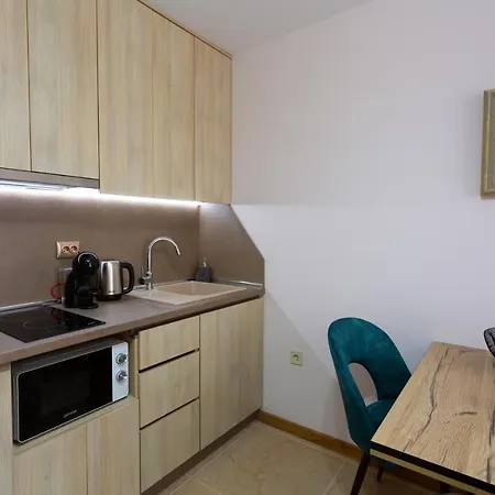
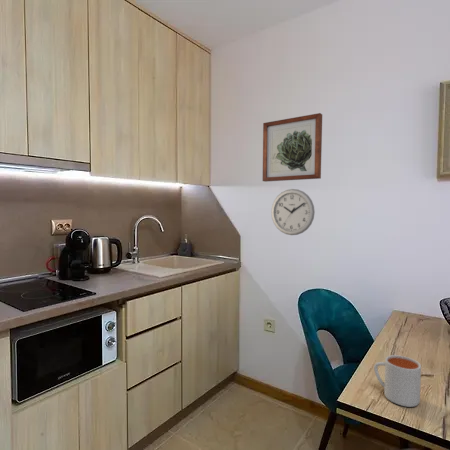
+ wall clock [270,188,316,236]
+ mug [373,354,422,408]
+ wall art [262,112,323,183]
